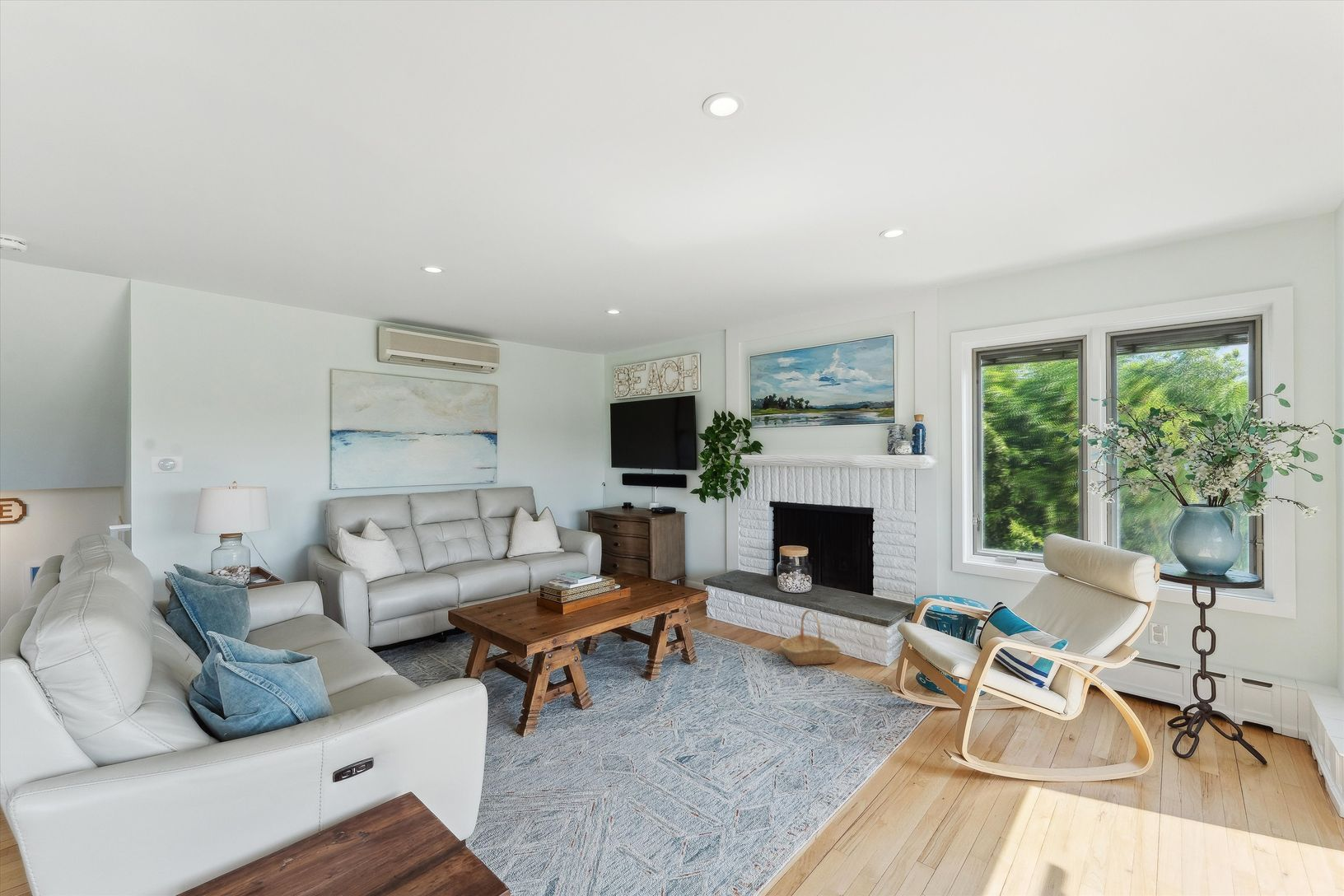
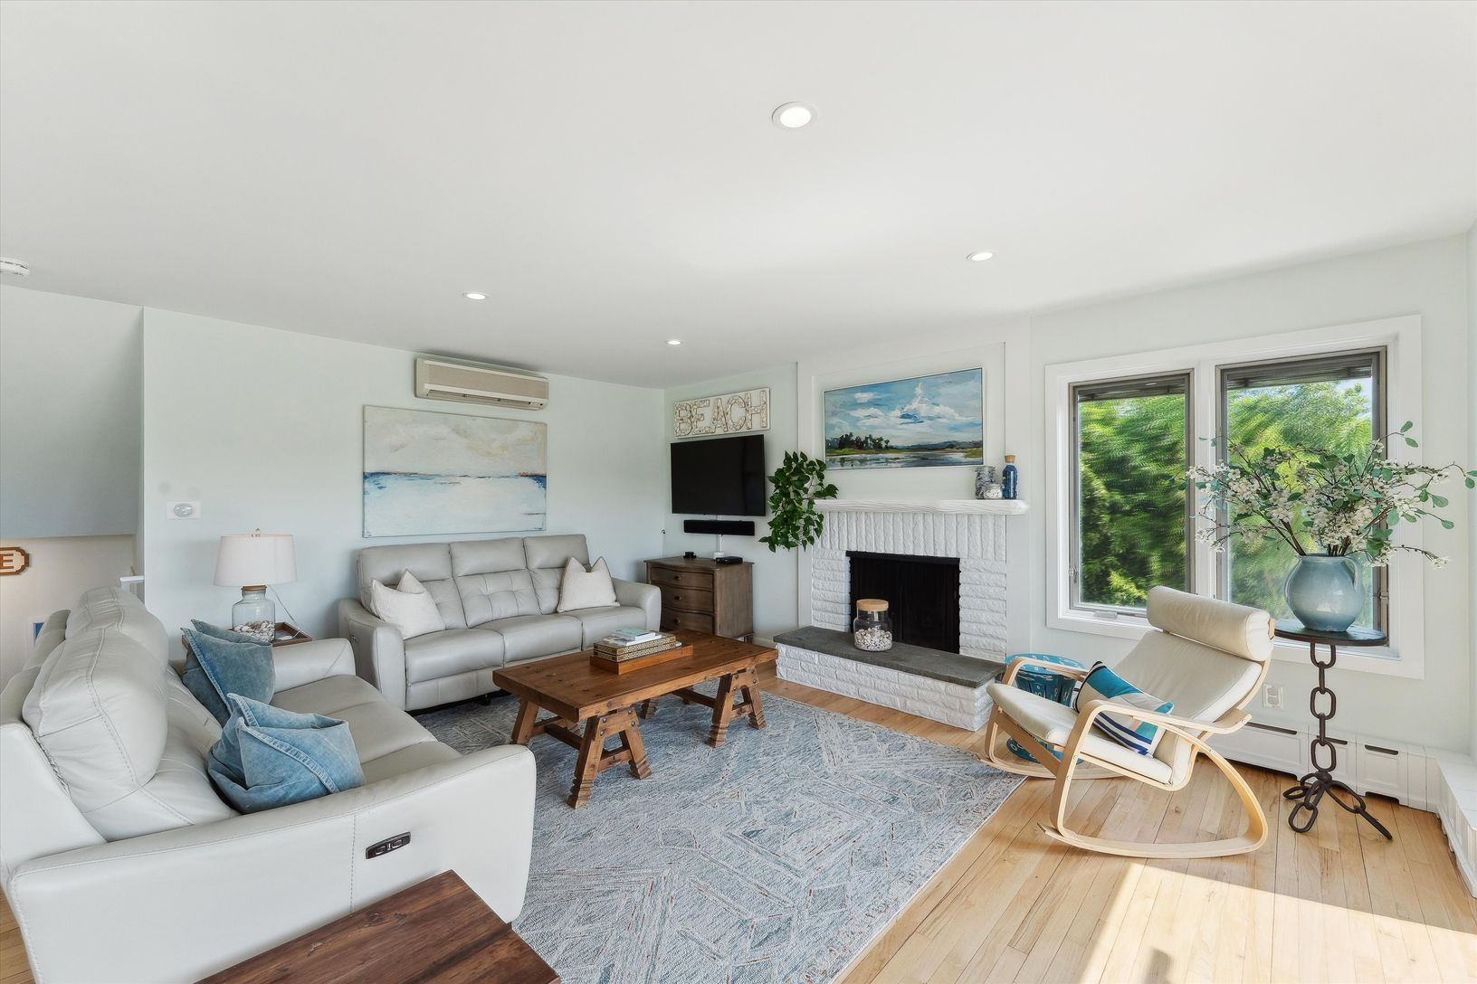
- basket [779,609,842,666]
